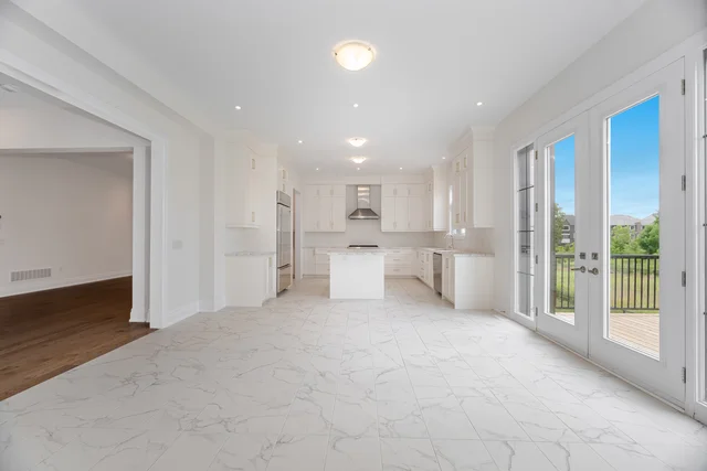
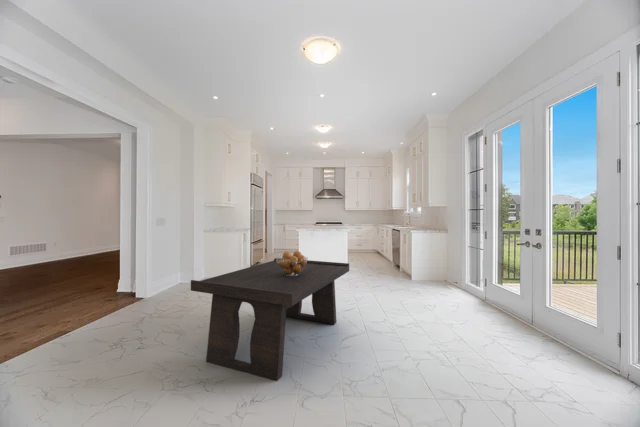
+ coffee table [190,257,350,382]
+ fruit basket [276,250,309,276]
